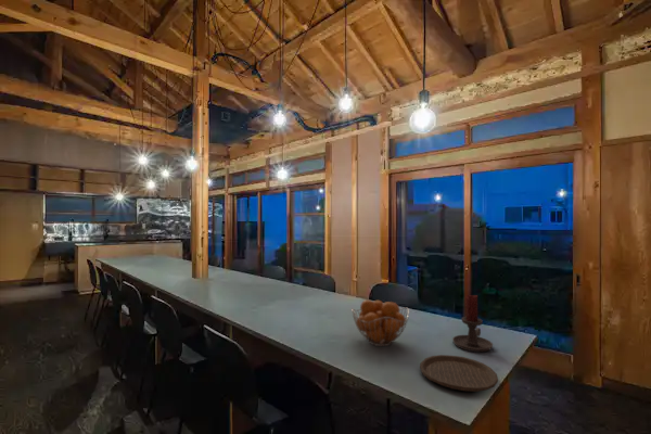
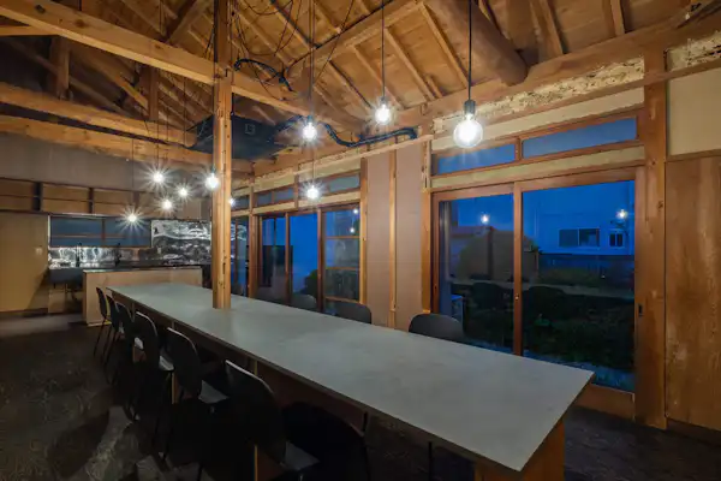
- plate [419,354,499,393]
- fruit basket [350,298,410,347]
- candle holder [451,294,494,353]
